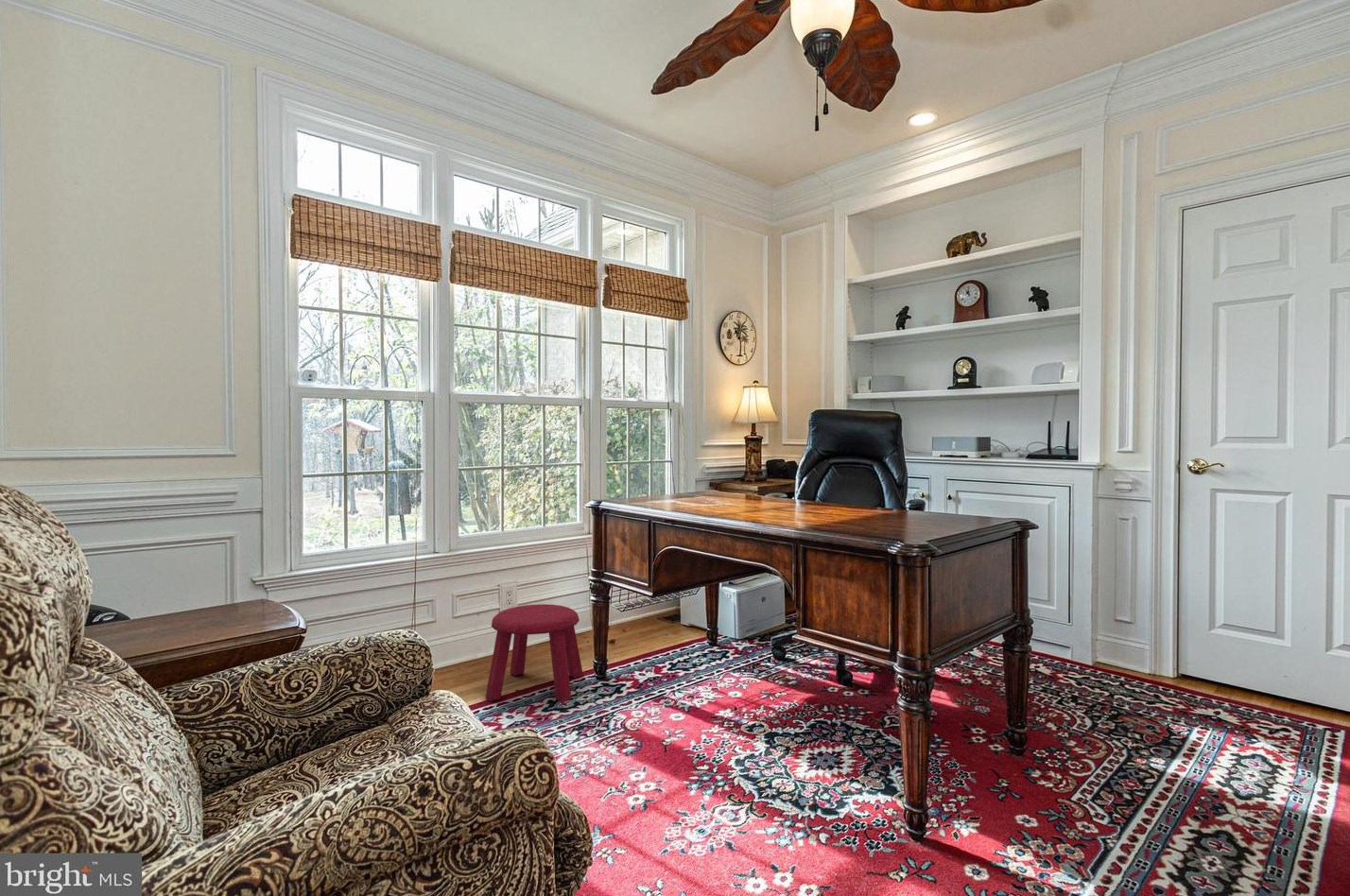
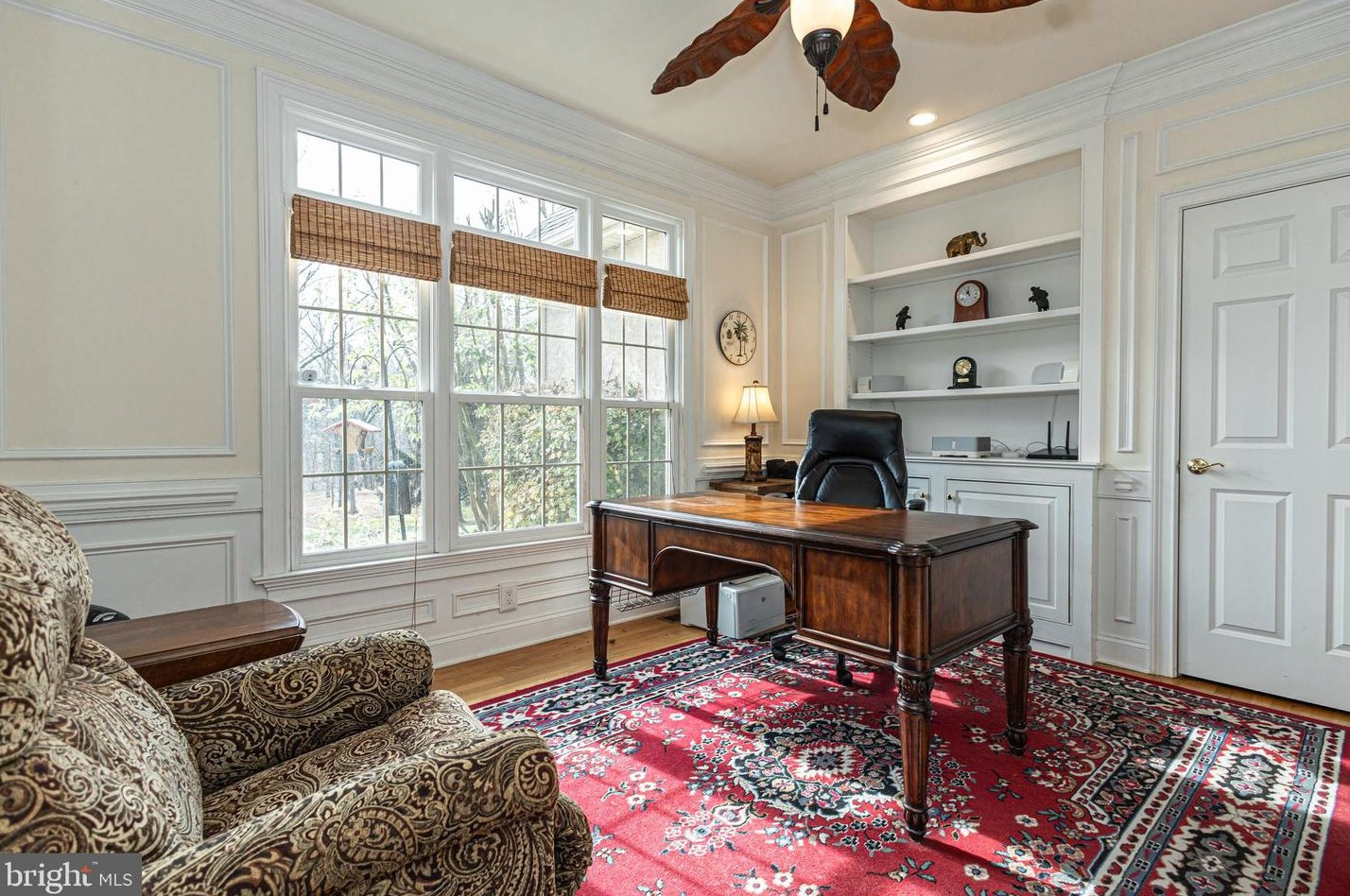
- stool [485,603,584,703]
